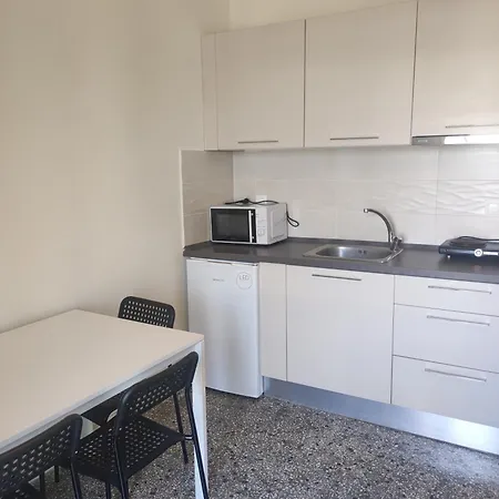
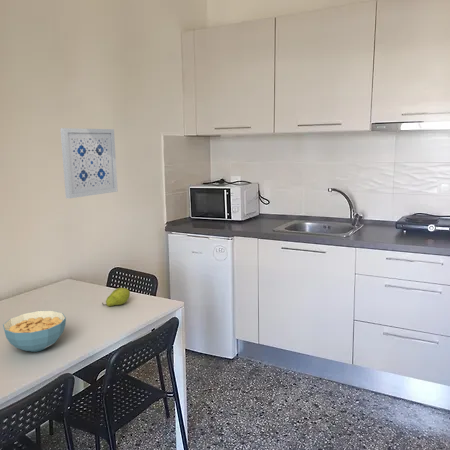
+ cereal bowl [2,310,67,353]
+ fruit [101,287,131,307]
+ wall art [60,127,118,200]
